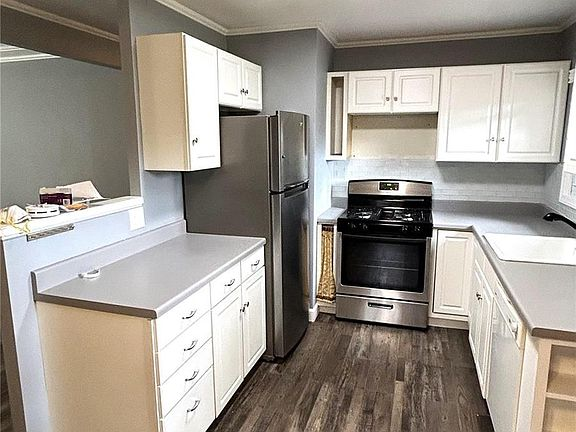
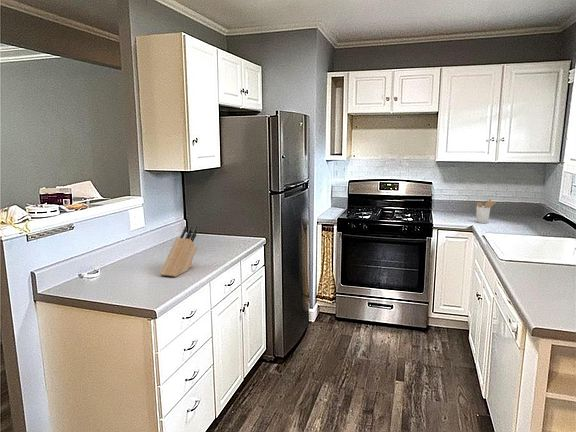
+ knife block [159,225,198,278]
+ utensil holder [475,198,497,224]
